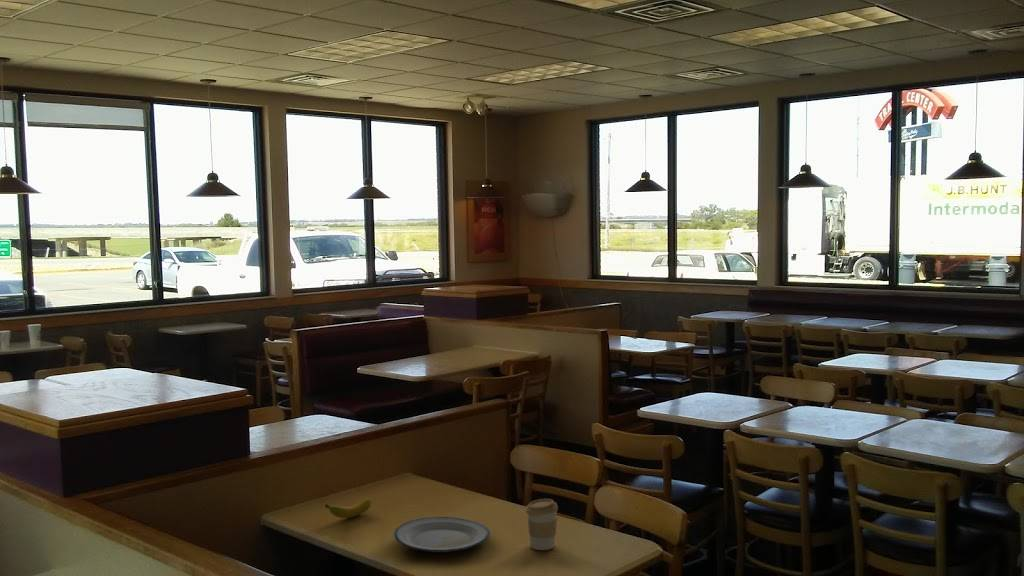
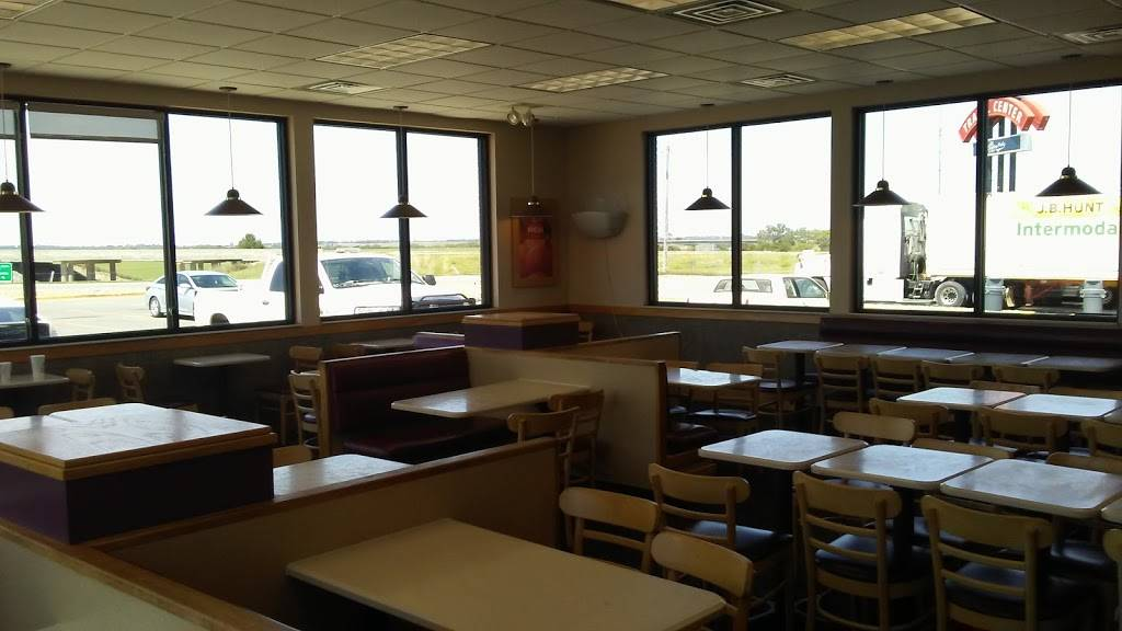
- plate [393,516,491,553]
- banana [324,498,373,519]
- coffee cup [525,498,559,551]
